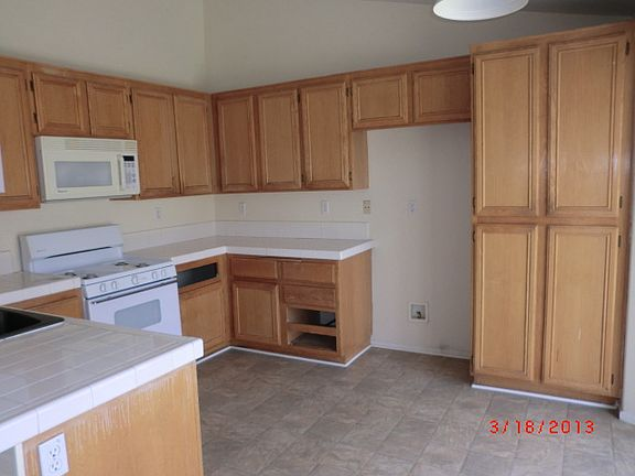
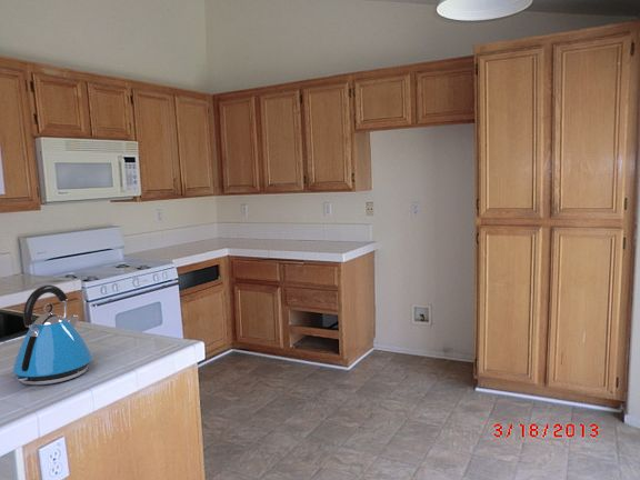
+ kettle [11,284,93,387]
